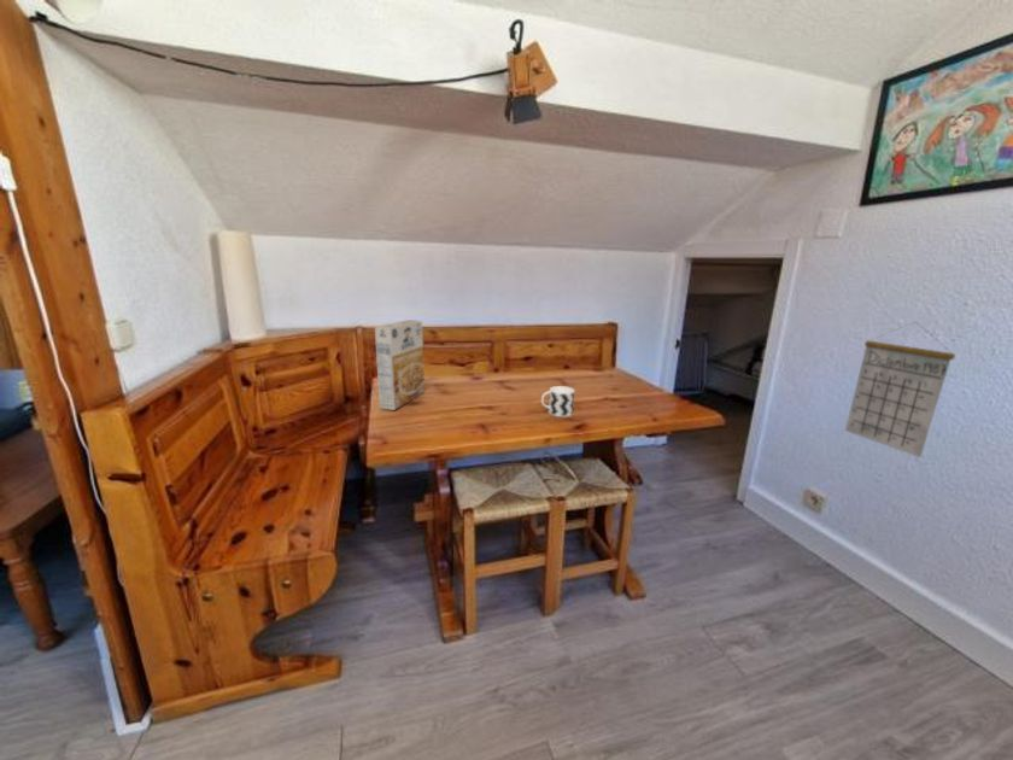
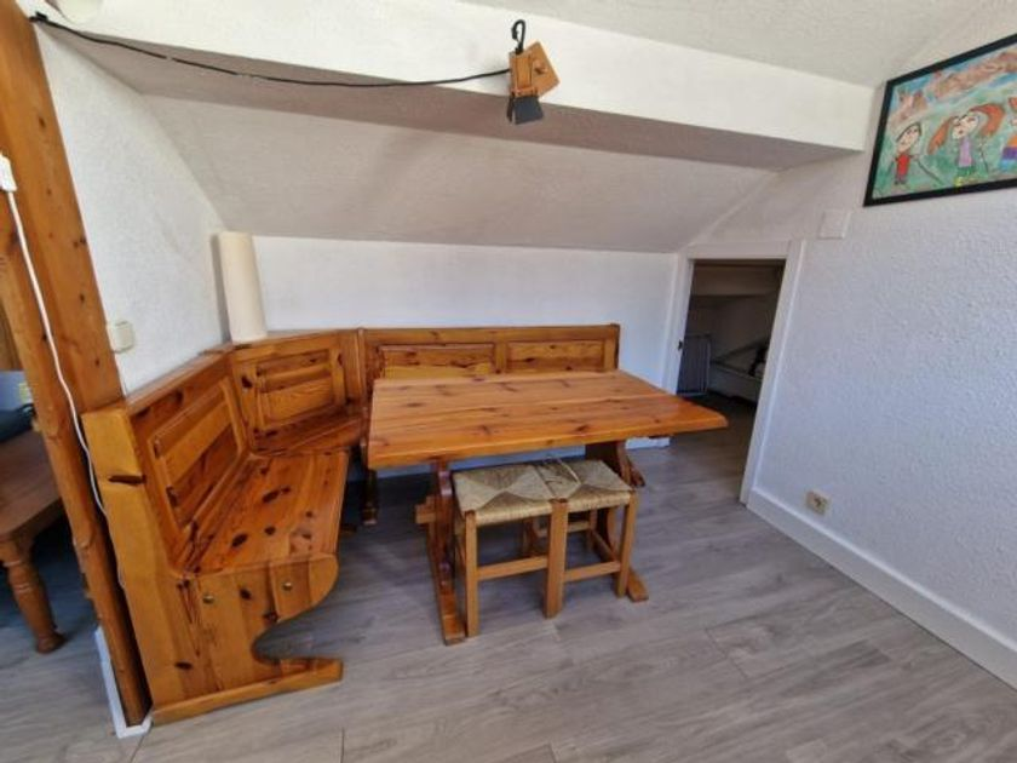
- calendar [844,321,956,458]
- cereal box [374,318,426,411]
- cup [540,385,575,419]
